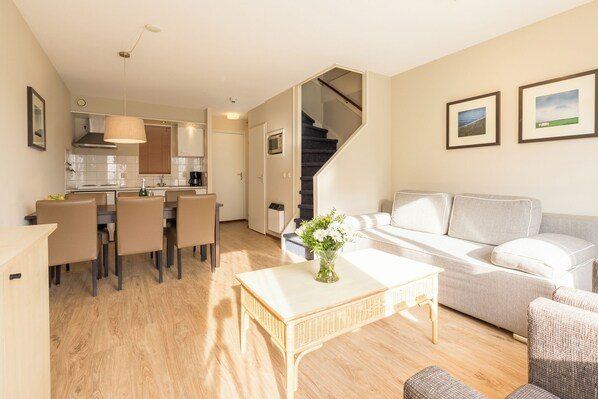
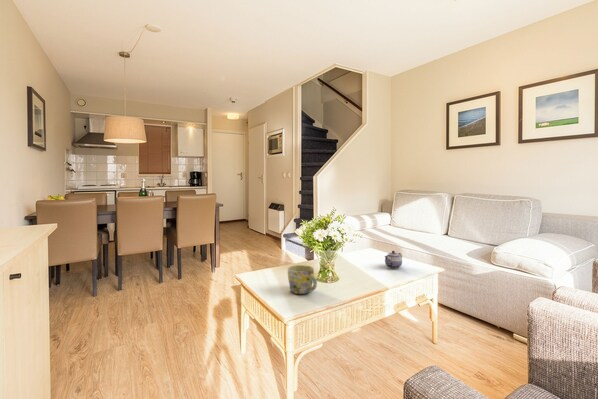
+ mug [287,264,318,295]
+ teapot [384,250,403,270]
